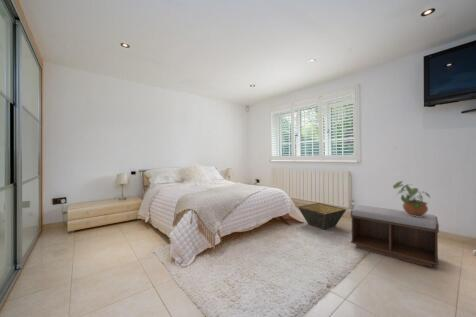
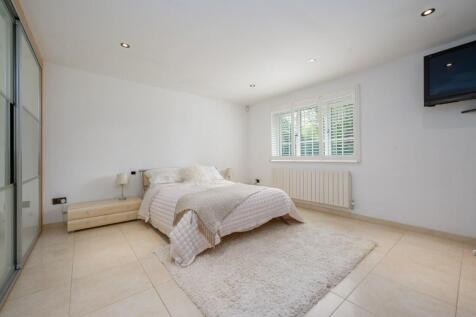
- potted plant [392,180,431,217]
- bench [350,204,440,269]
- basket [297,202,347,231]
